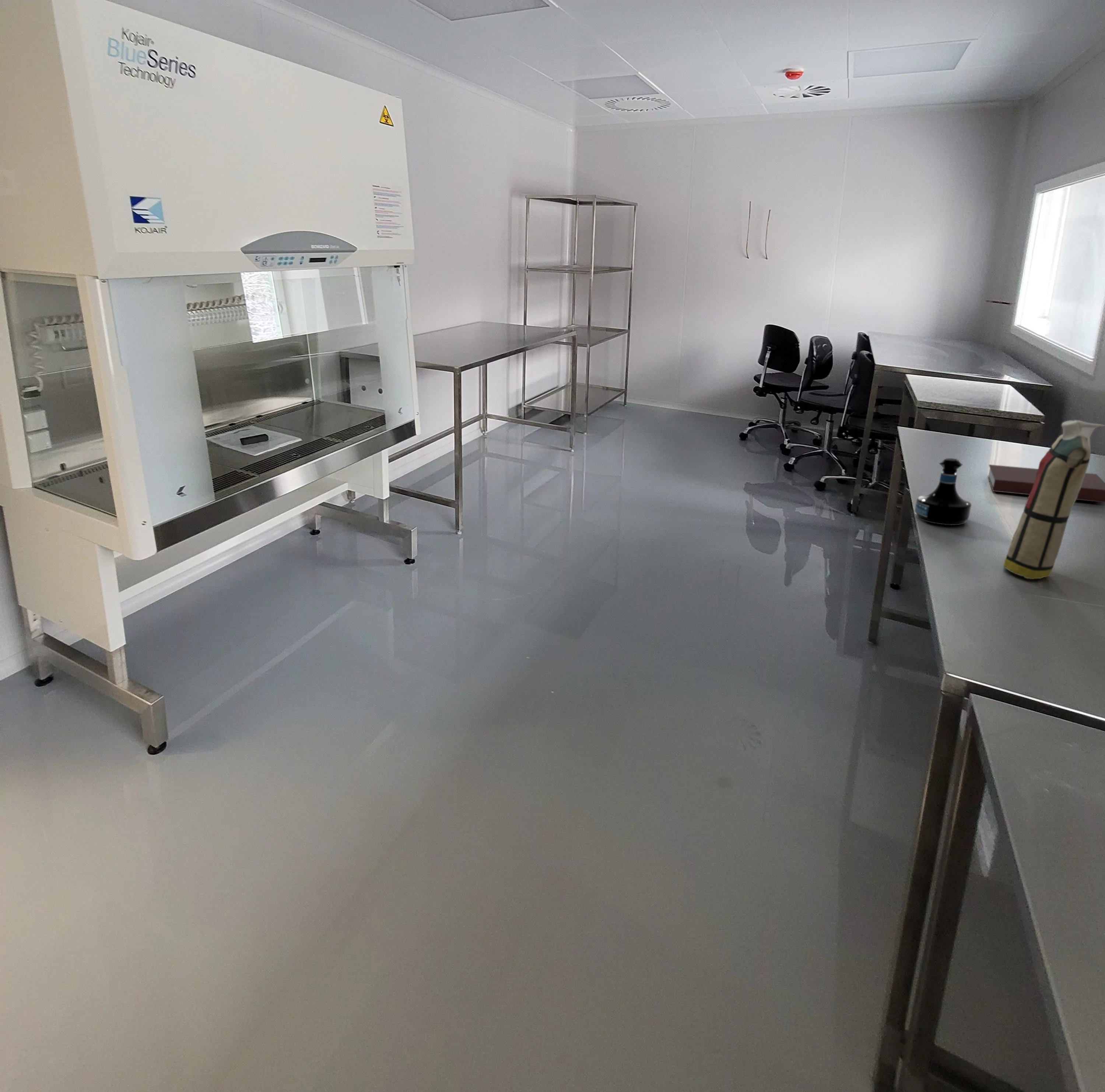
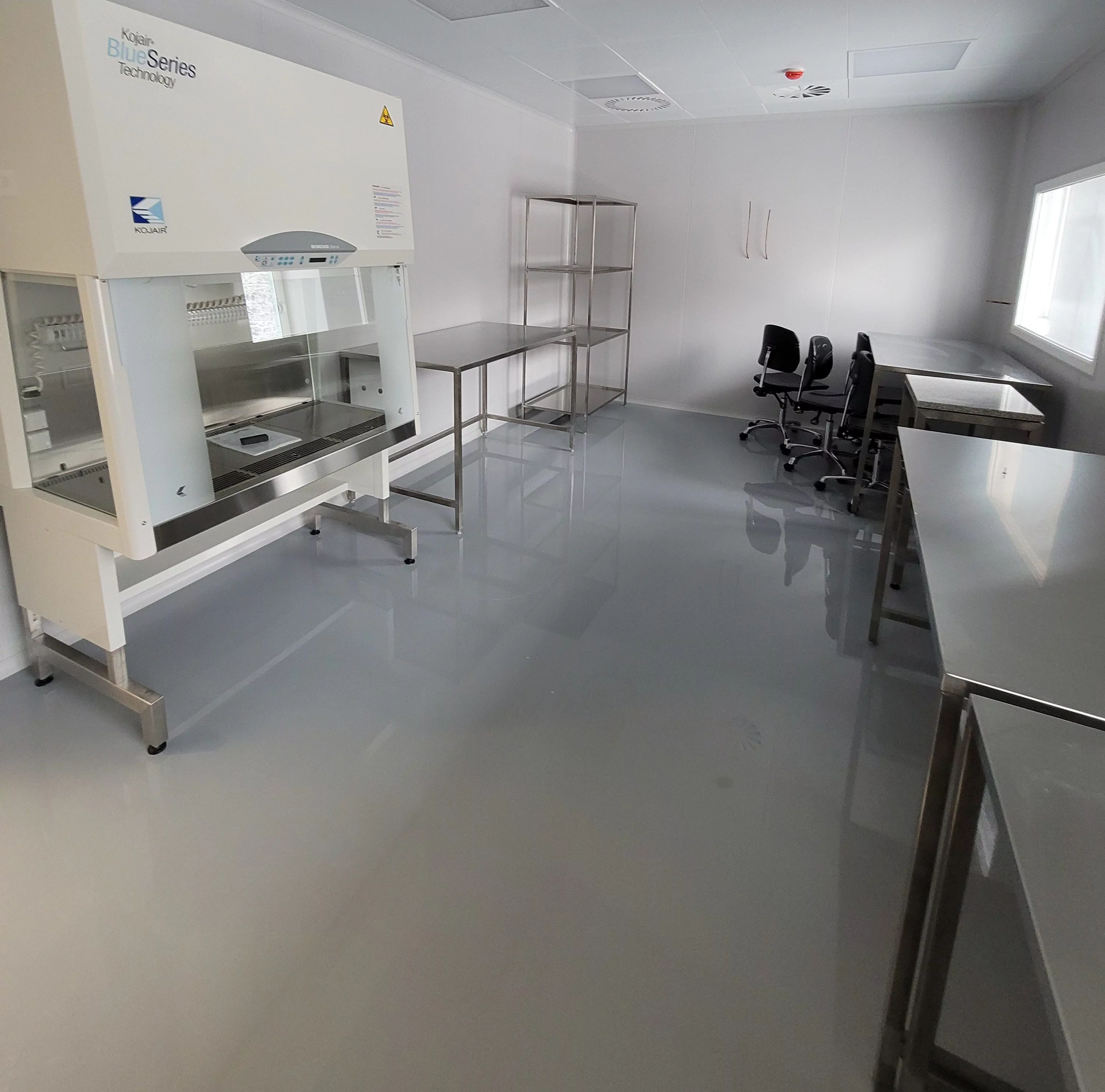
- notebook [988,464,1105,503]
- dress [1003,420,1105,580]
- tequila bottle [915,458,972,525]
